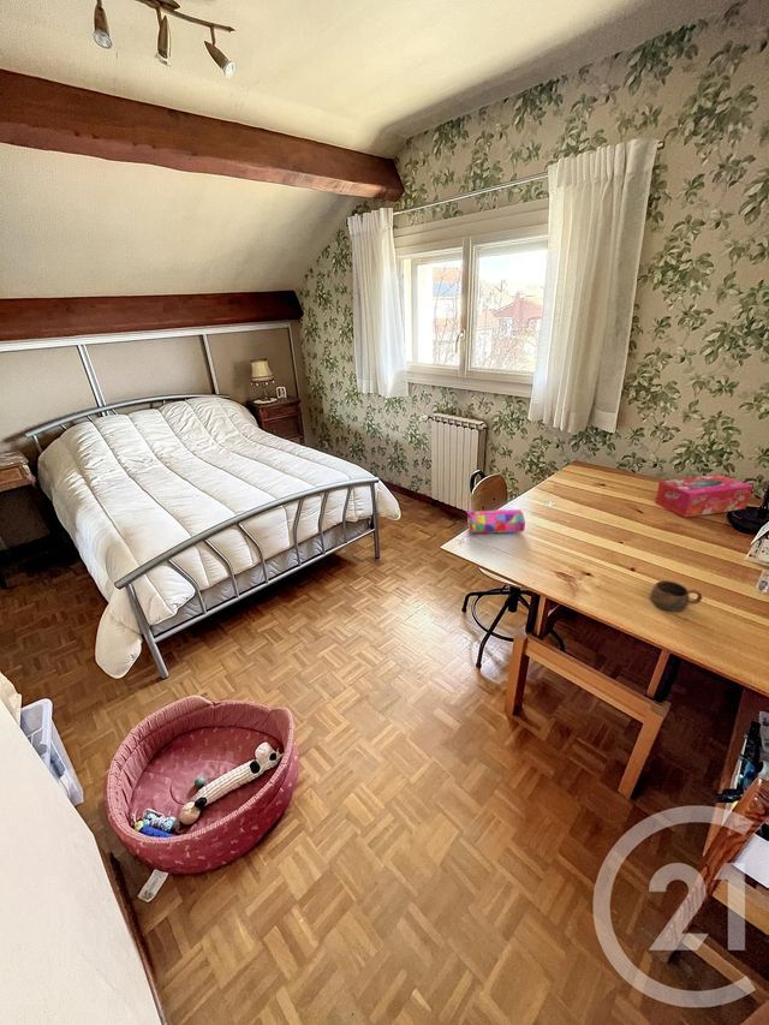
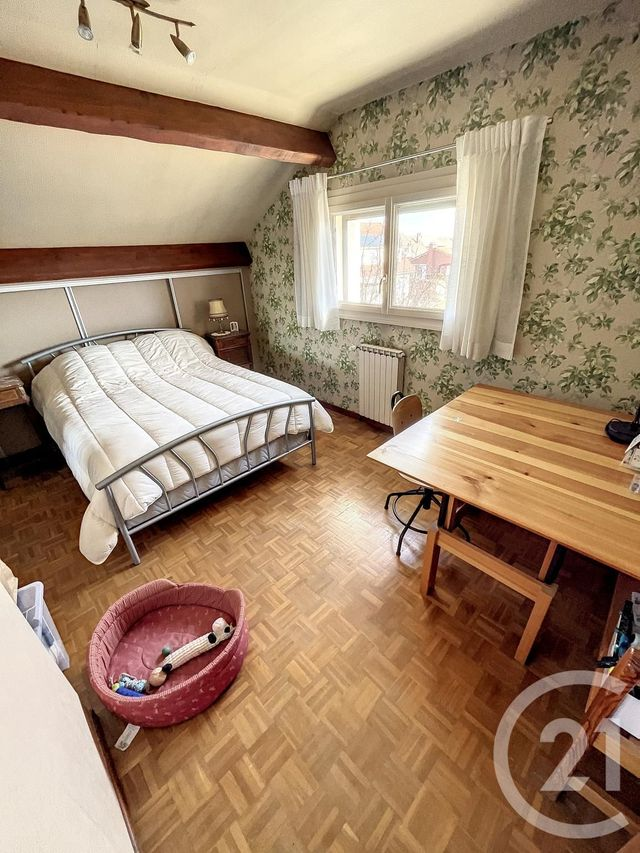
- tissue box [654,473,753,519]
- cup [650,579,703,613]
- pencil case [466,508,526,535]
